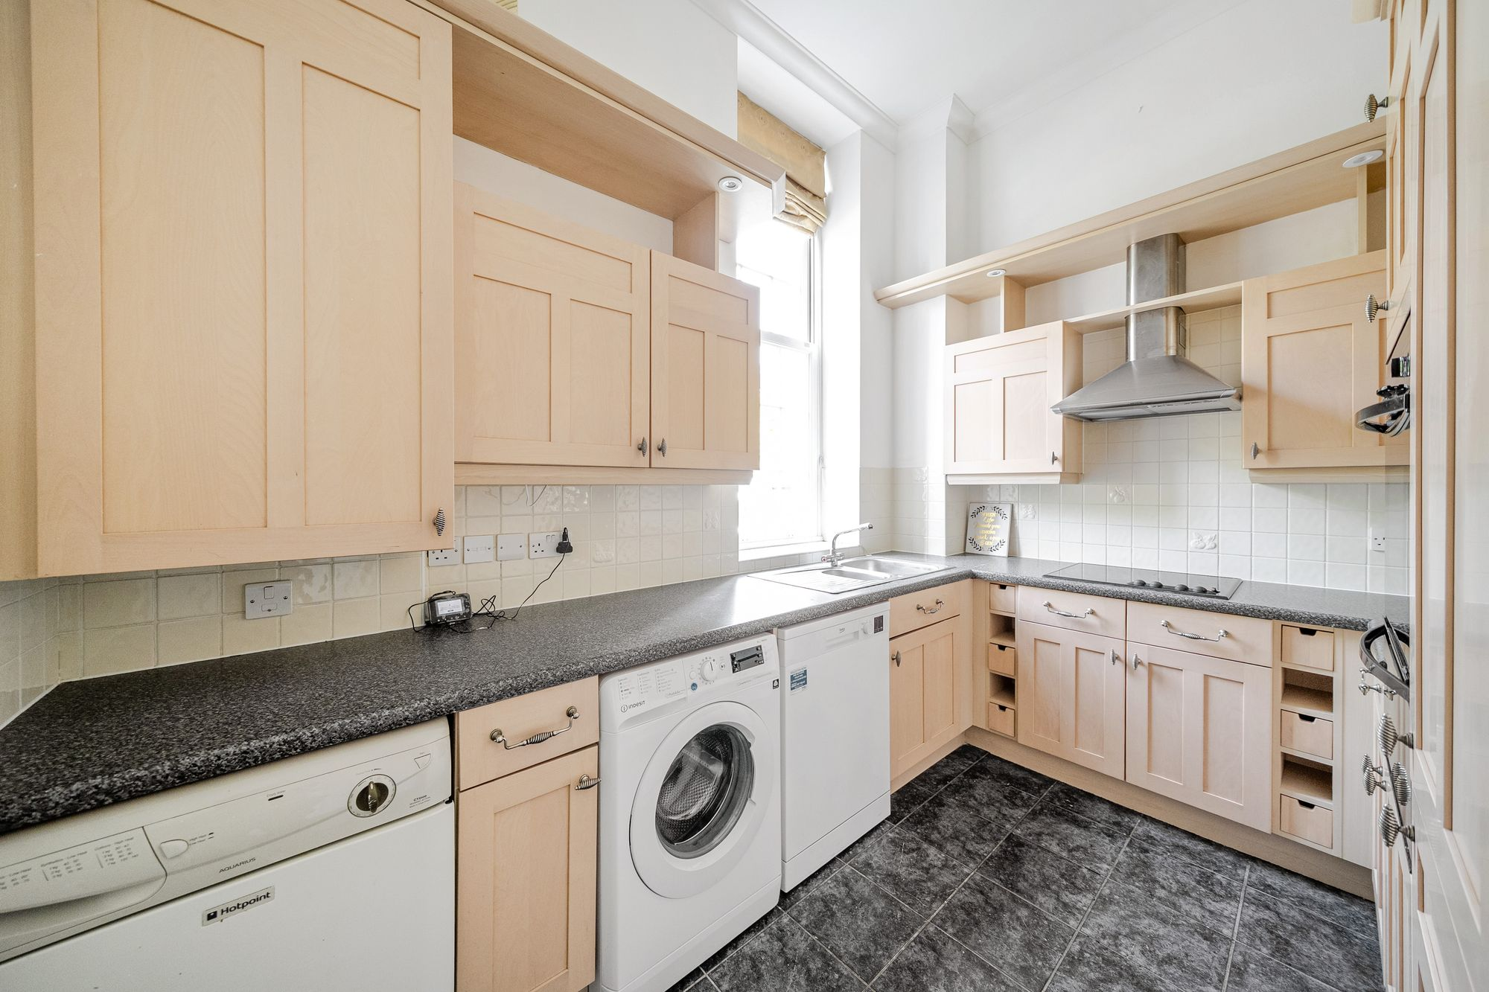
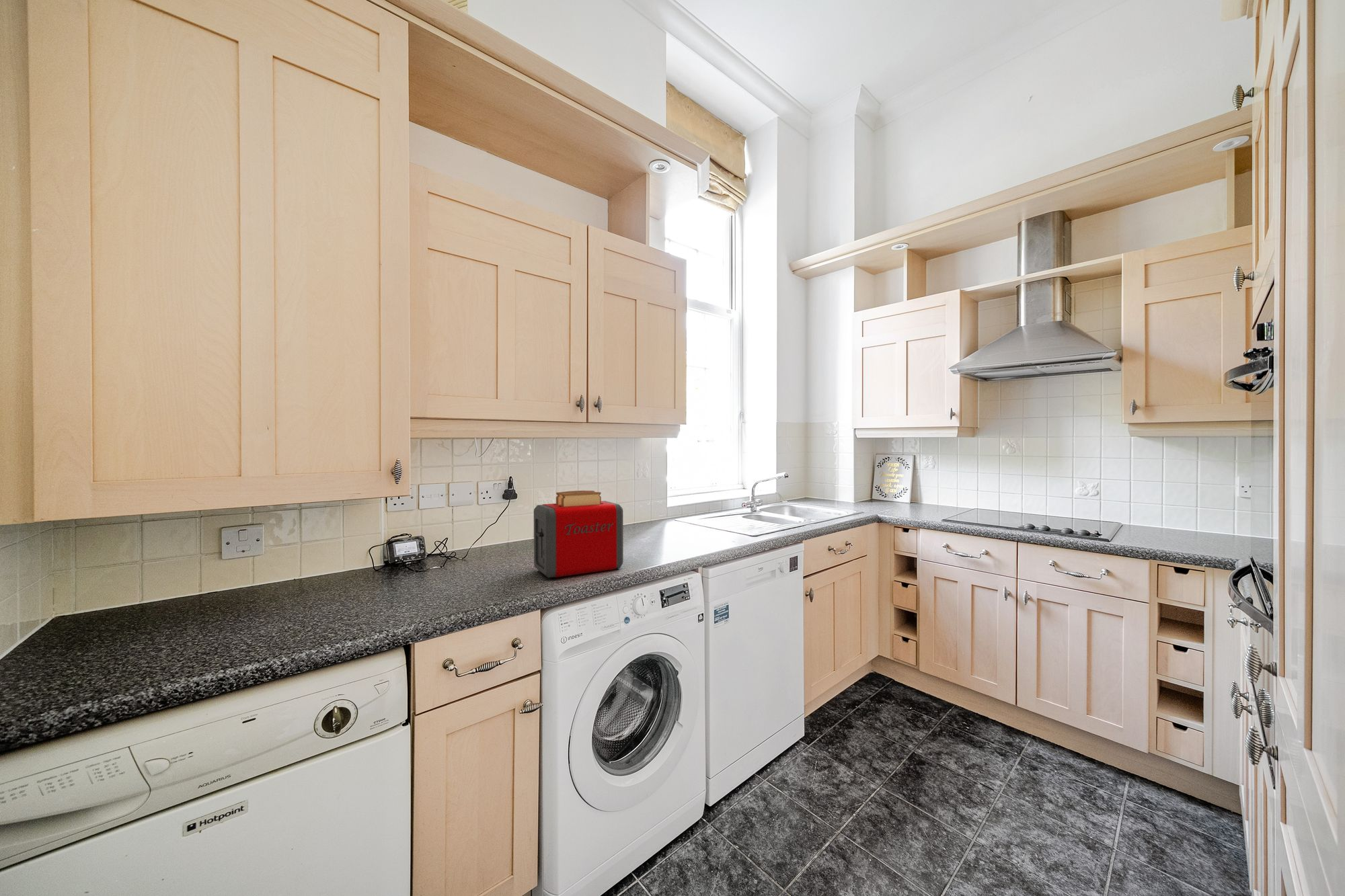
+ toaster [533,490,624,578]
